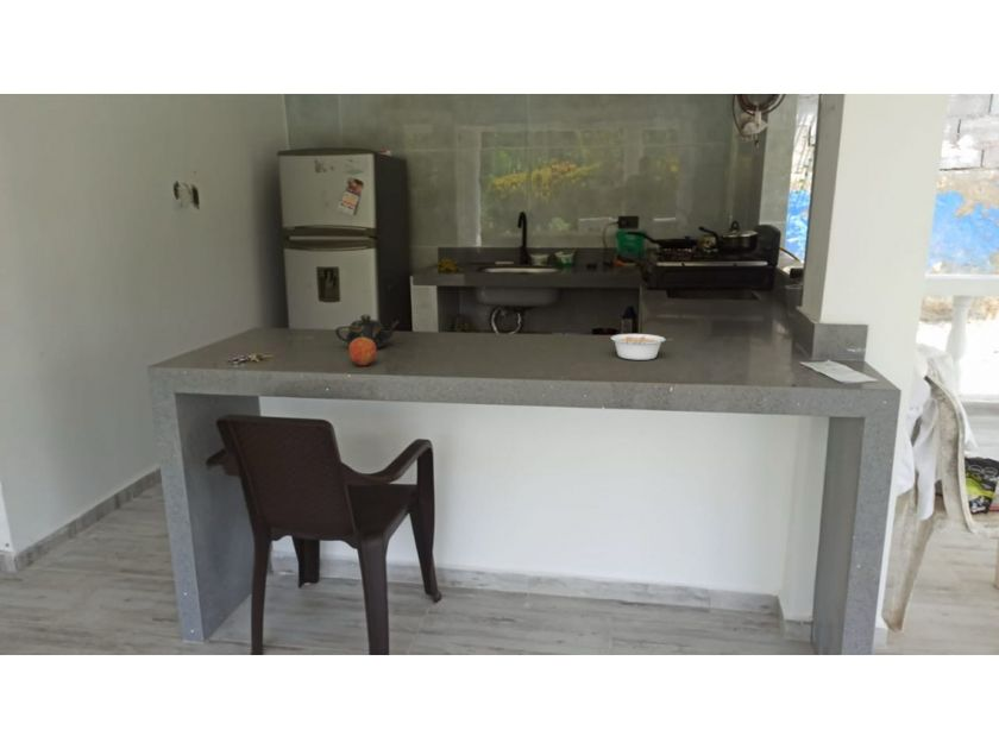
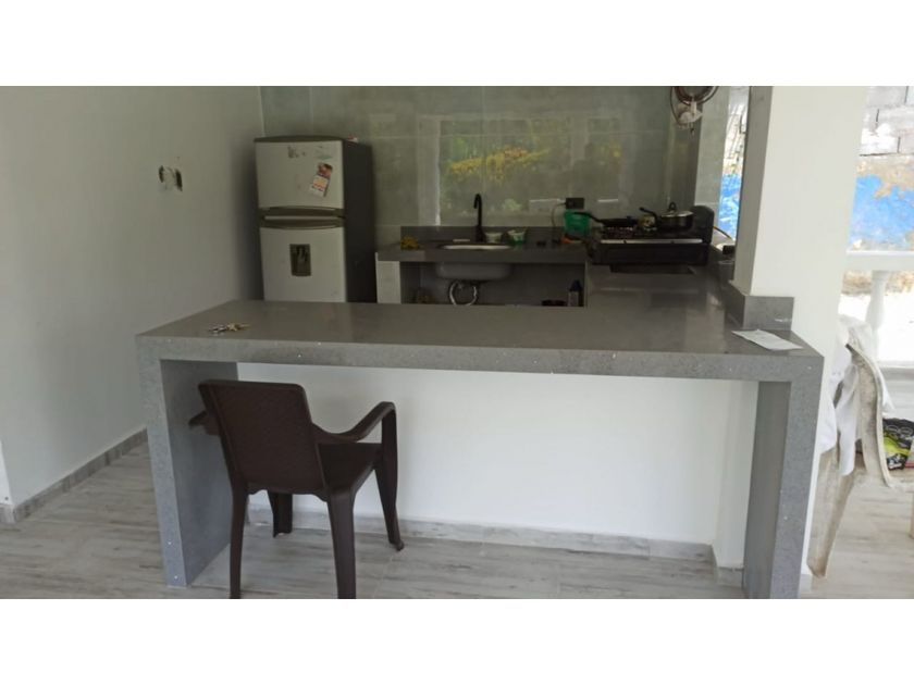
- teapot [334,314,401,350]
- legume [610,333,672,361]
- fruit [347,334,378,366]
